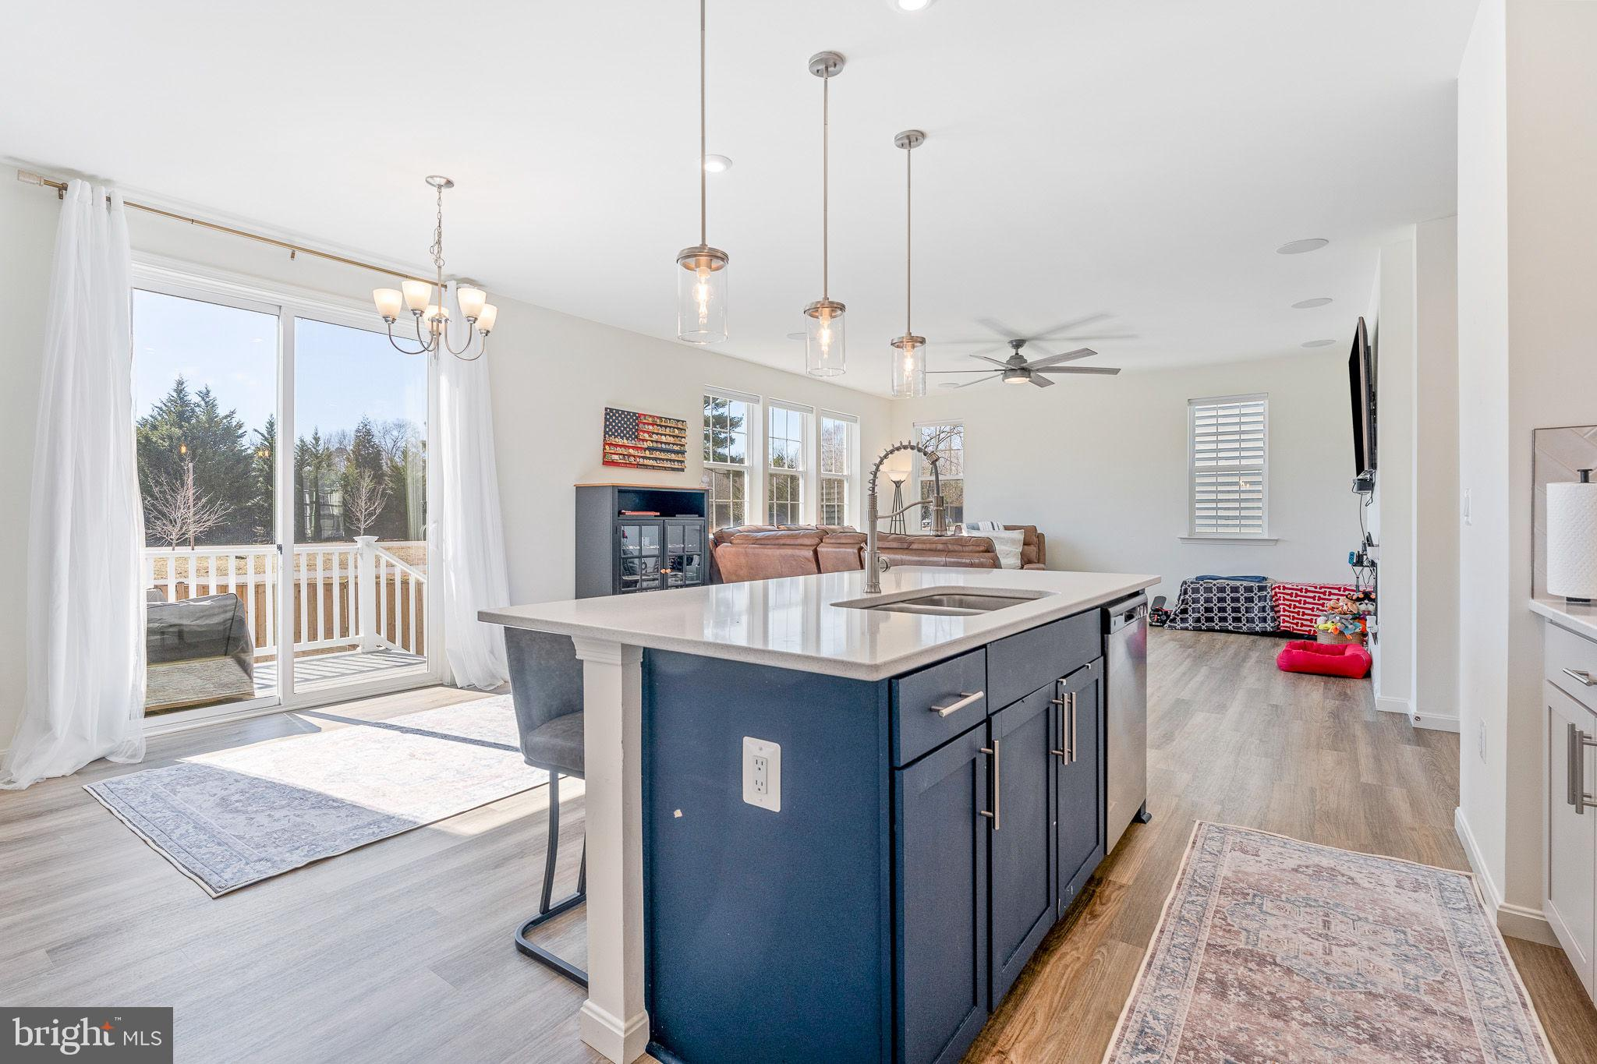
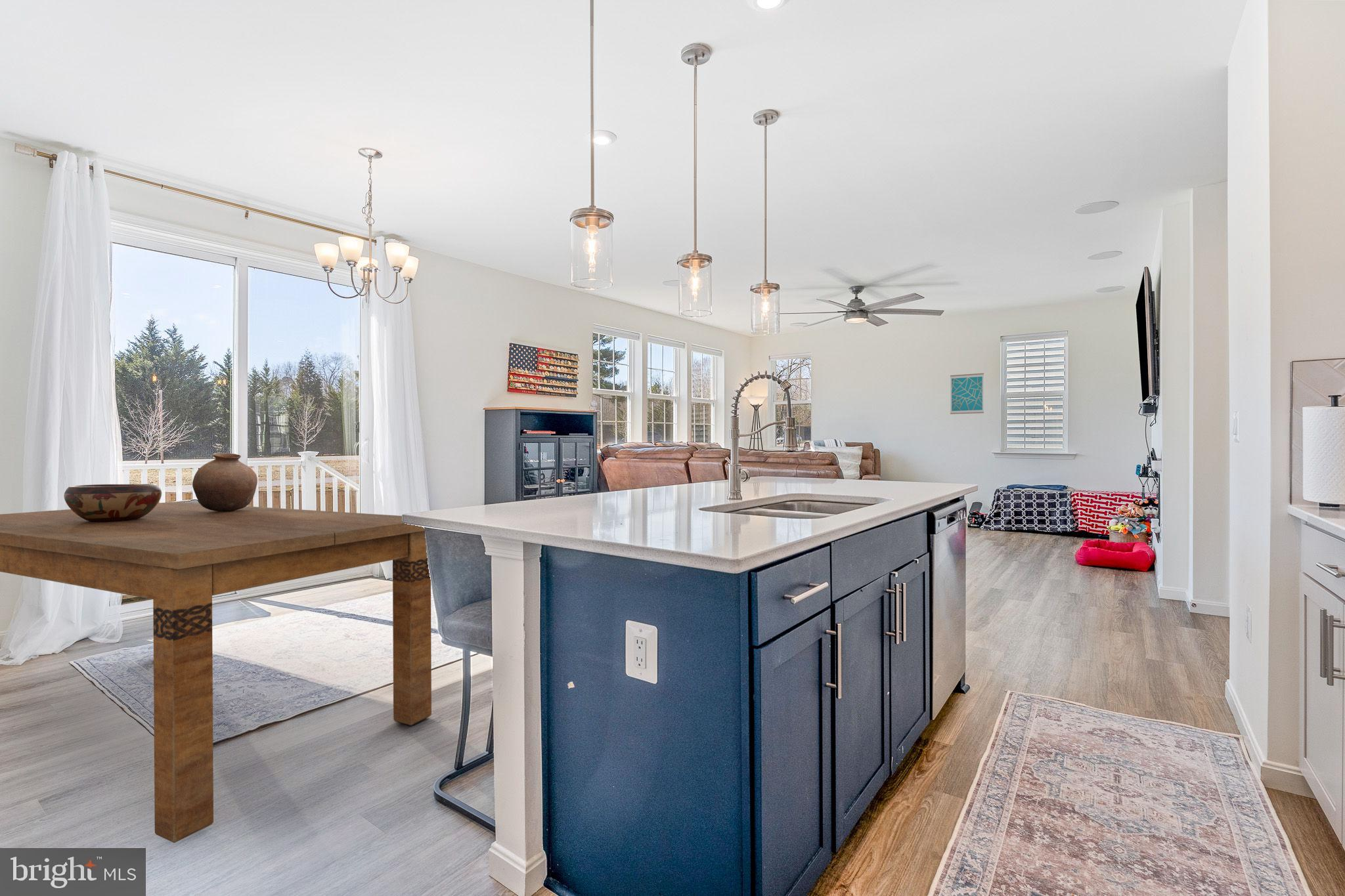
+ pottery [192,452,258,511]
+ wall art [950,373,984,415]
+ dining table [0,501,432,843]
+ decorative bowl [63,483,162,522]
